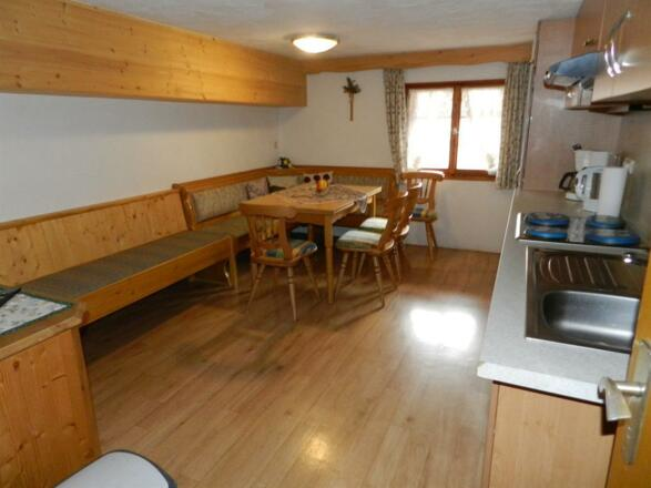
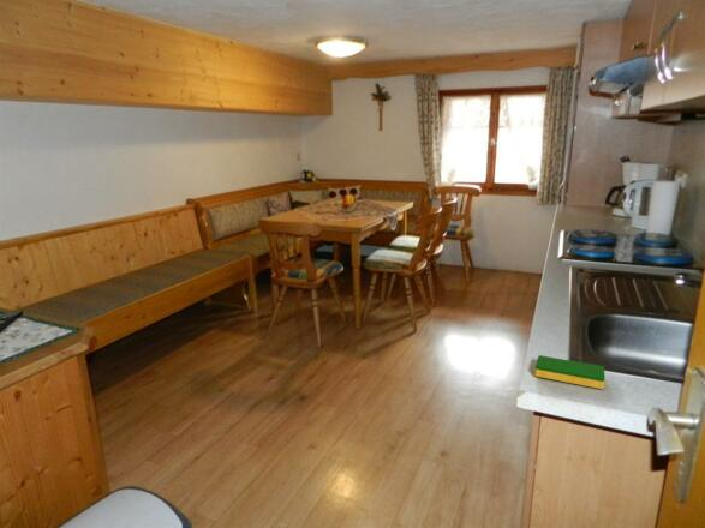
+ dish sponge [533,354,605,390]
